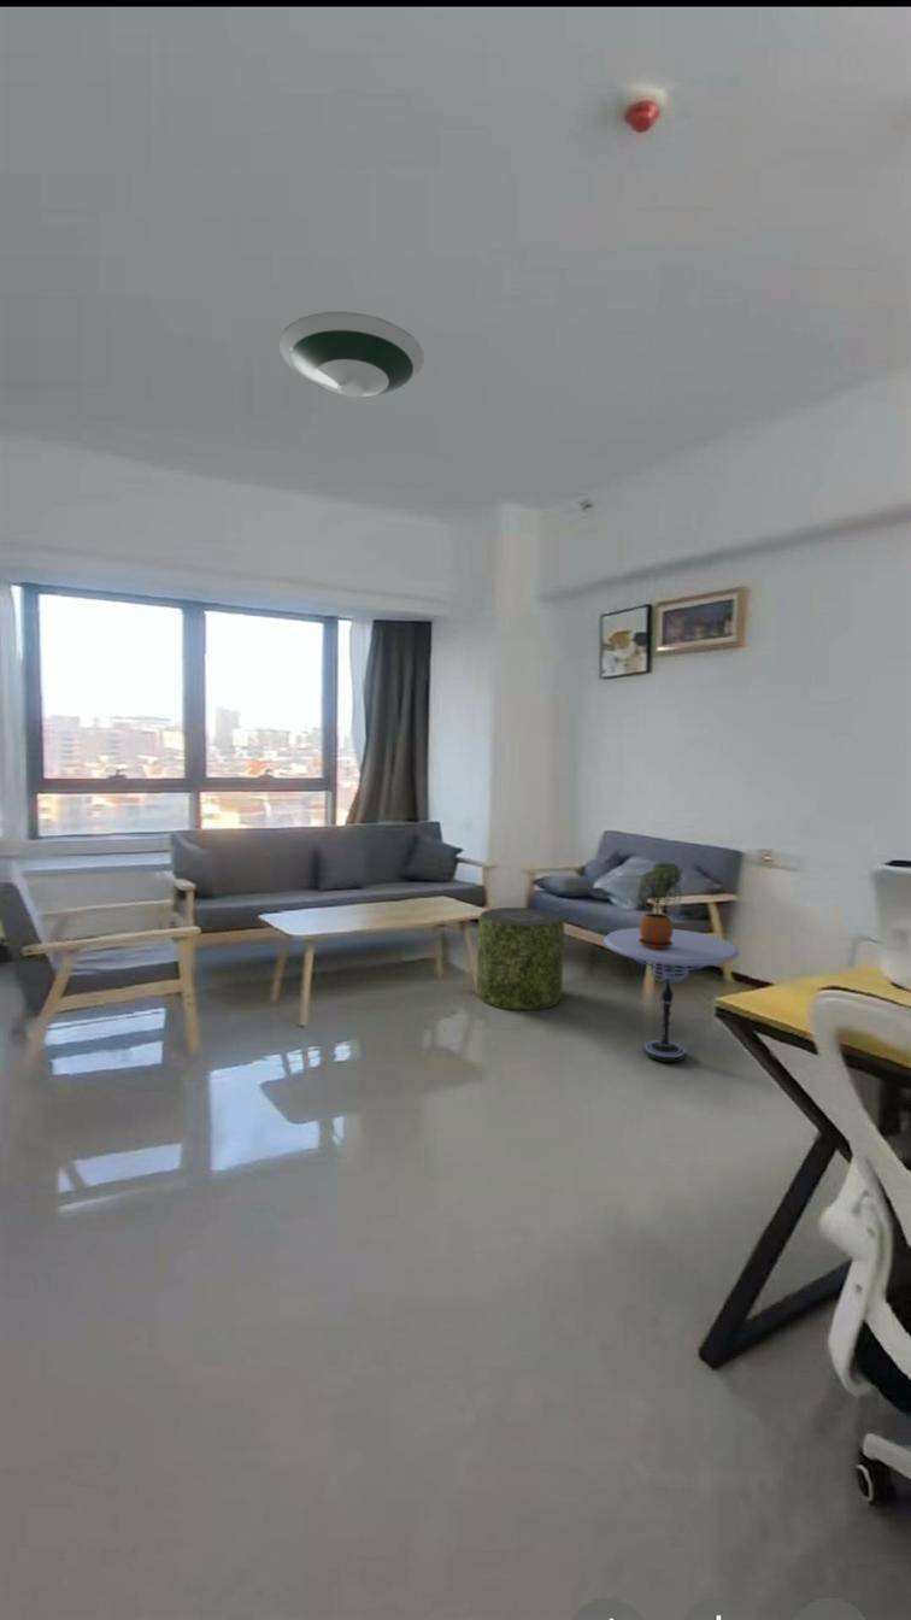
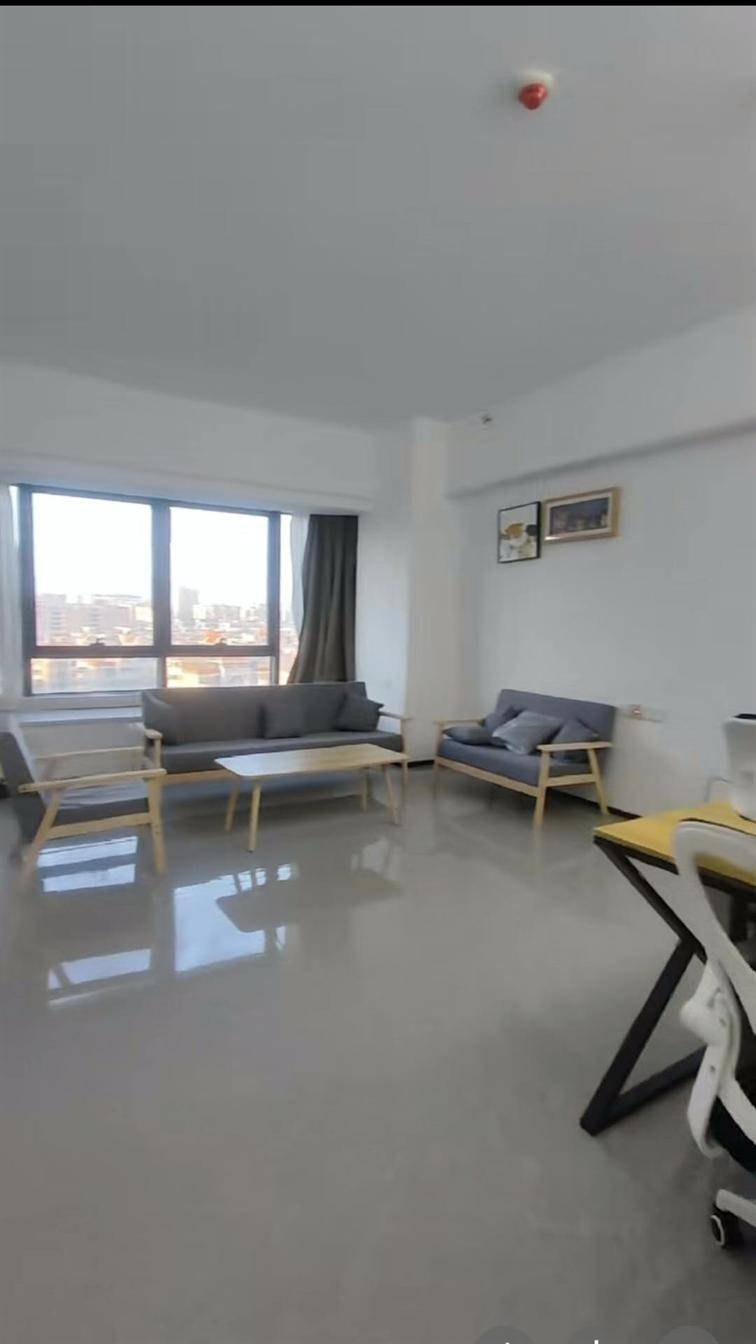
- pouf [476,906,565,1011]
- potted plant [636,861,683,949]
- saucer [277,311,425,398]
- side table [603,927,741,1063]
